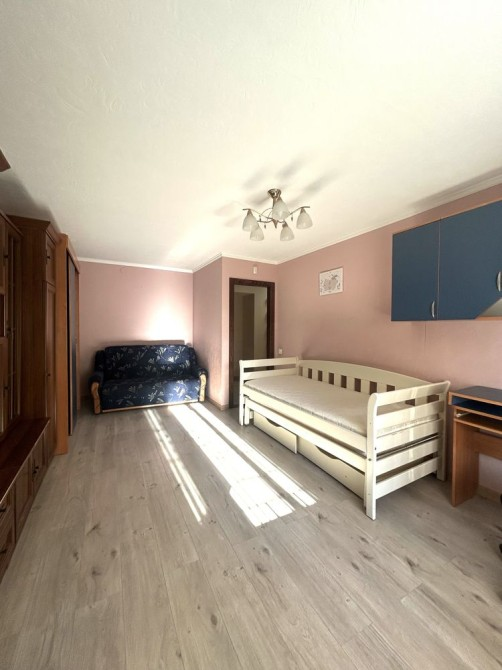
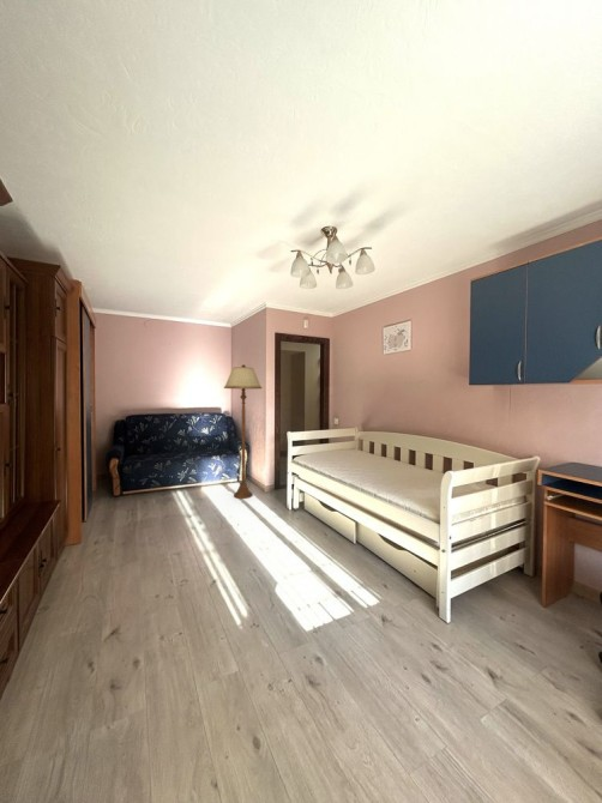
+ floor lamp [223,363,263,500]
